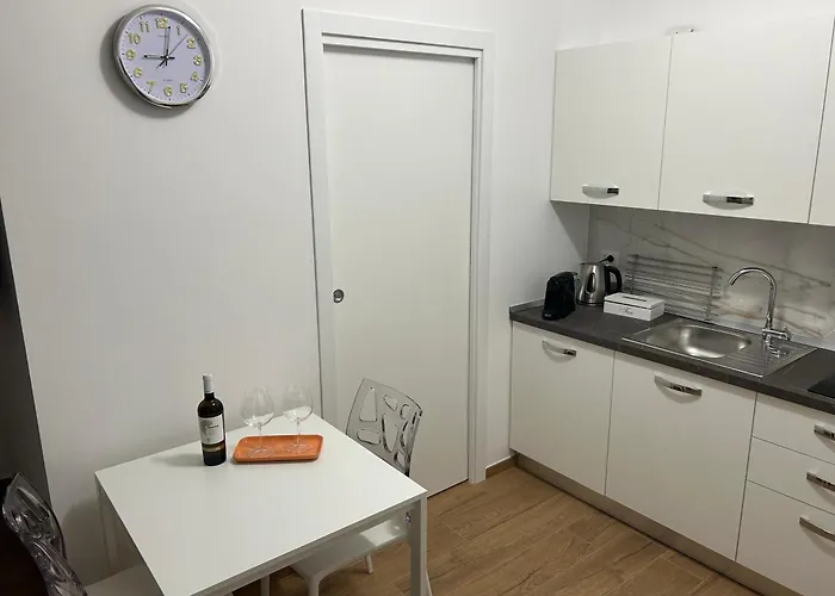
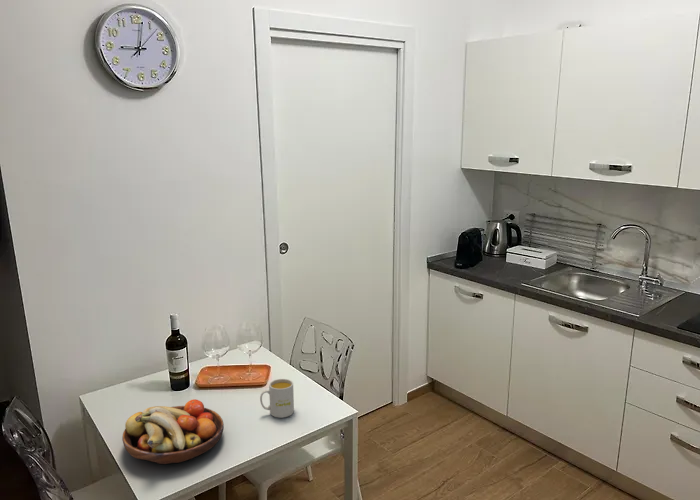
+ mug [259,378,295,419]
+ fruit bowl [121,398,225,465]
